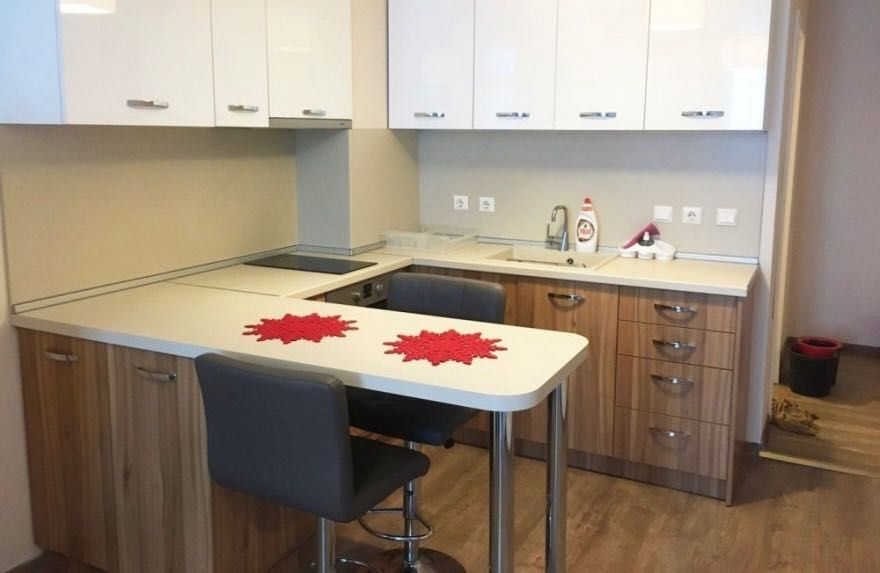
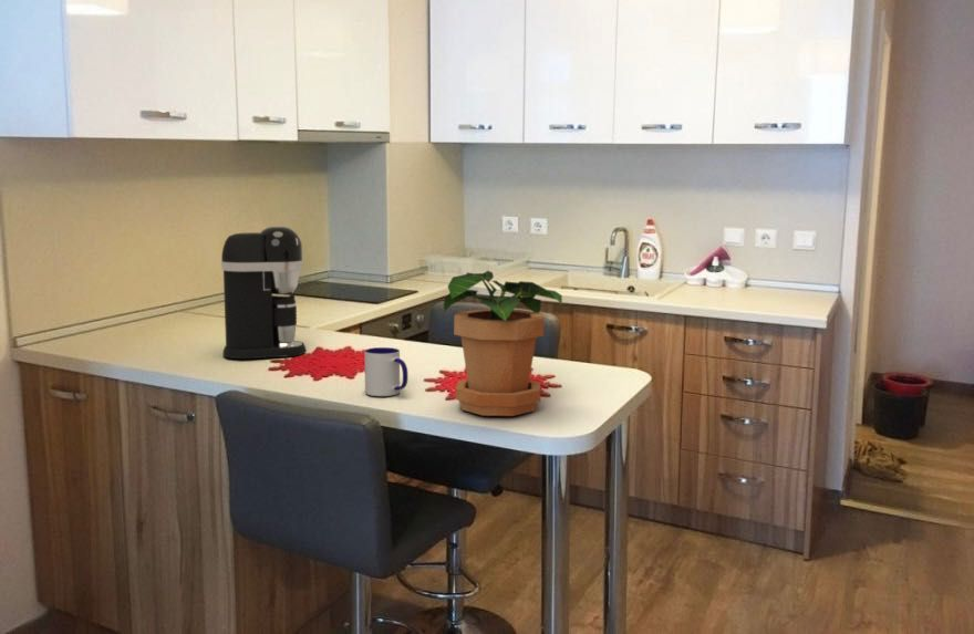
+ coffee maker [220,226,308,360]
+ potted plant [443,270,563,417]
+ mug [364,346,410,397]
